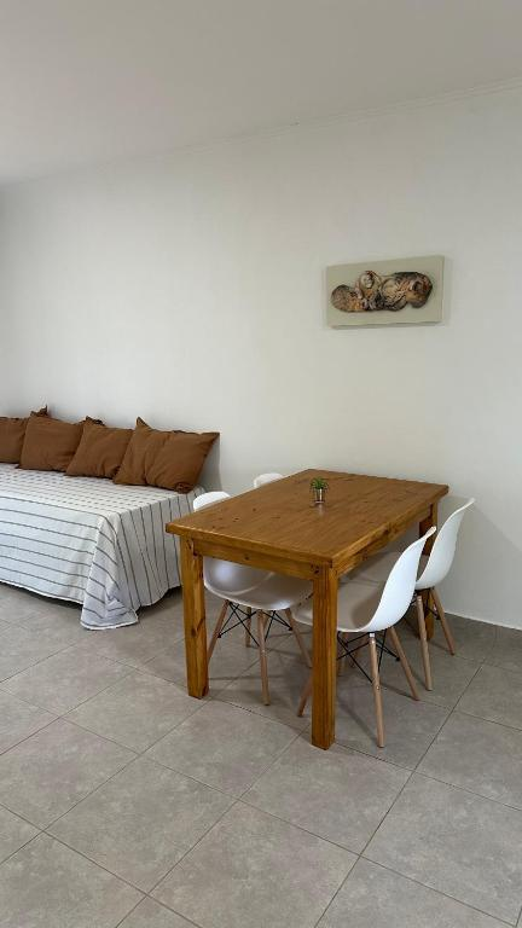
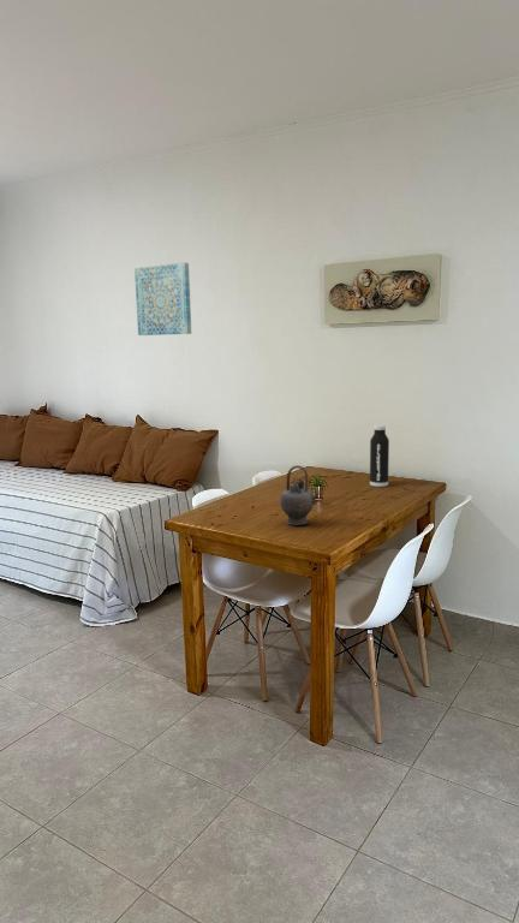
+ wall art [133,261,192,337]
+ water bottle [369,424,390,488]
+ teapot [279,464,322,526]
